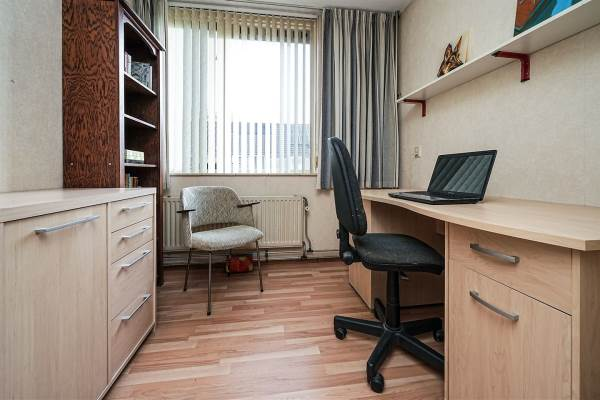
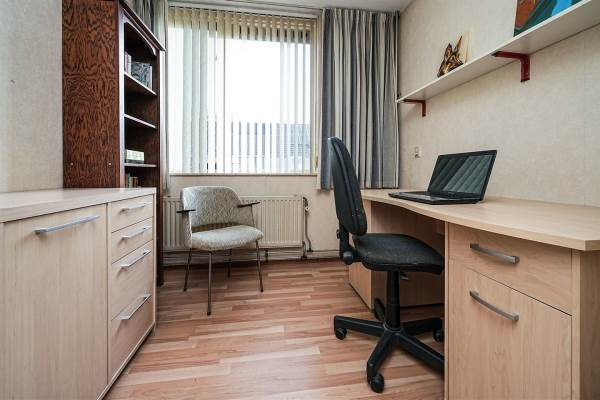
- bag [222,252,256,274]
